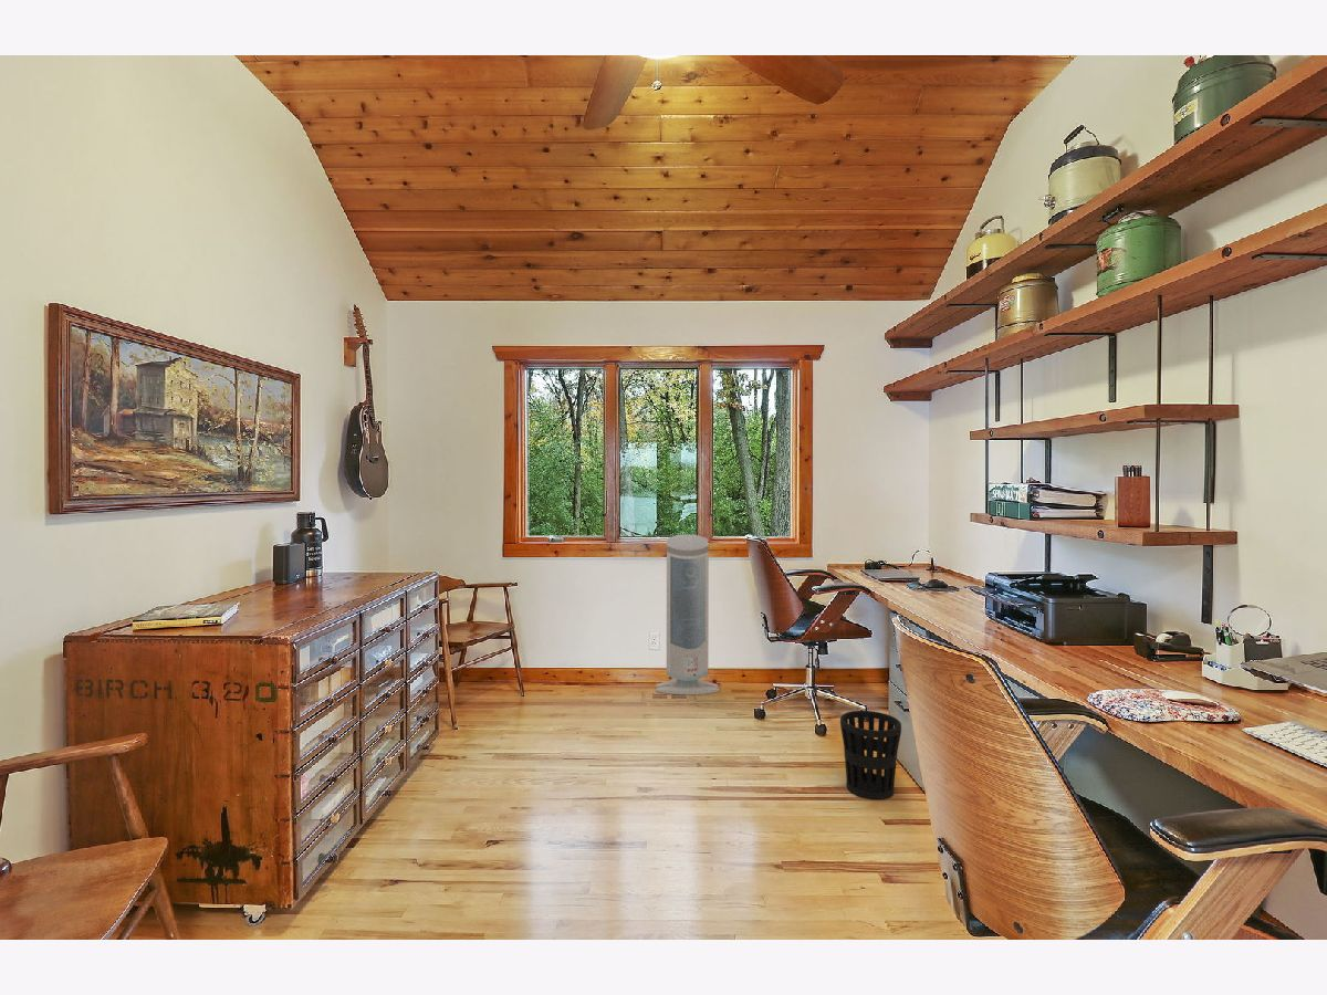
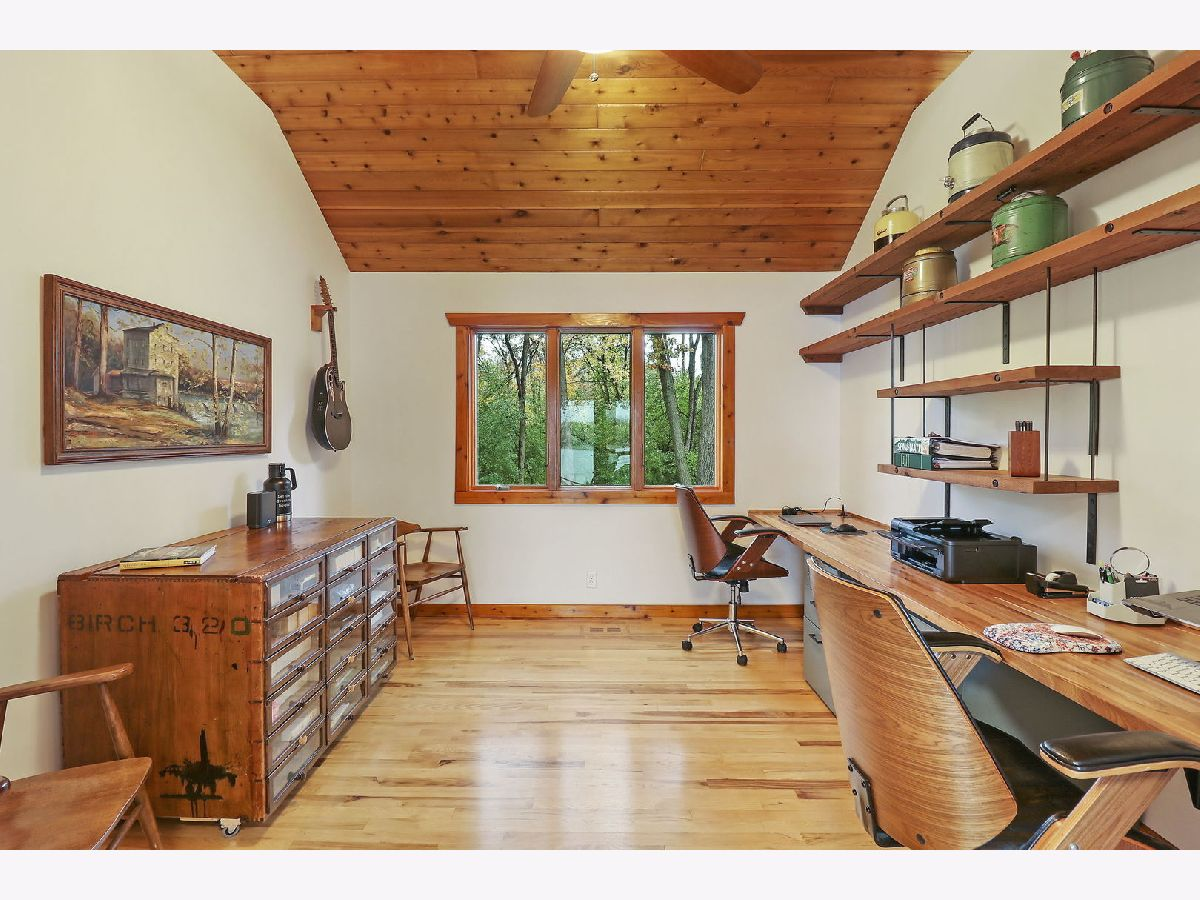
- air purifier [655,533,720,695]
- wastebasket [839,710,902,802]
